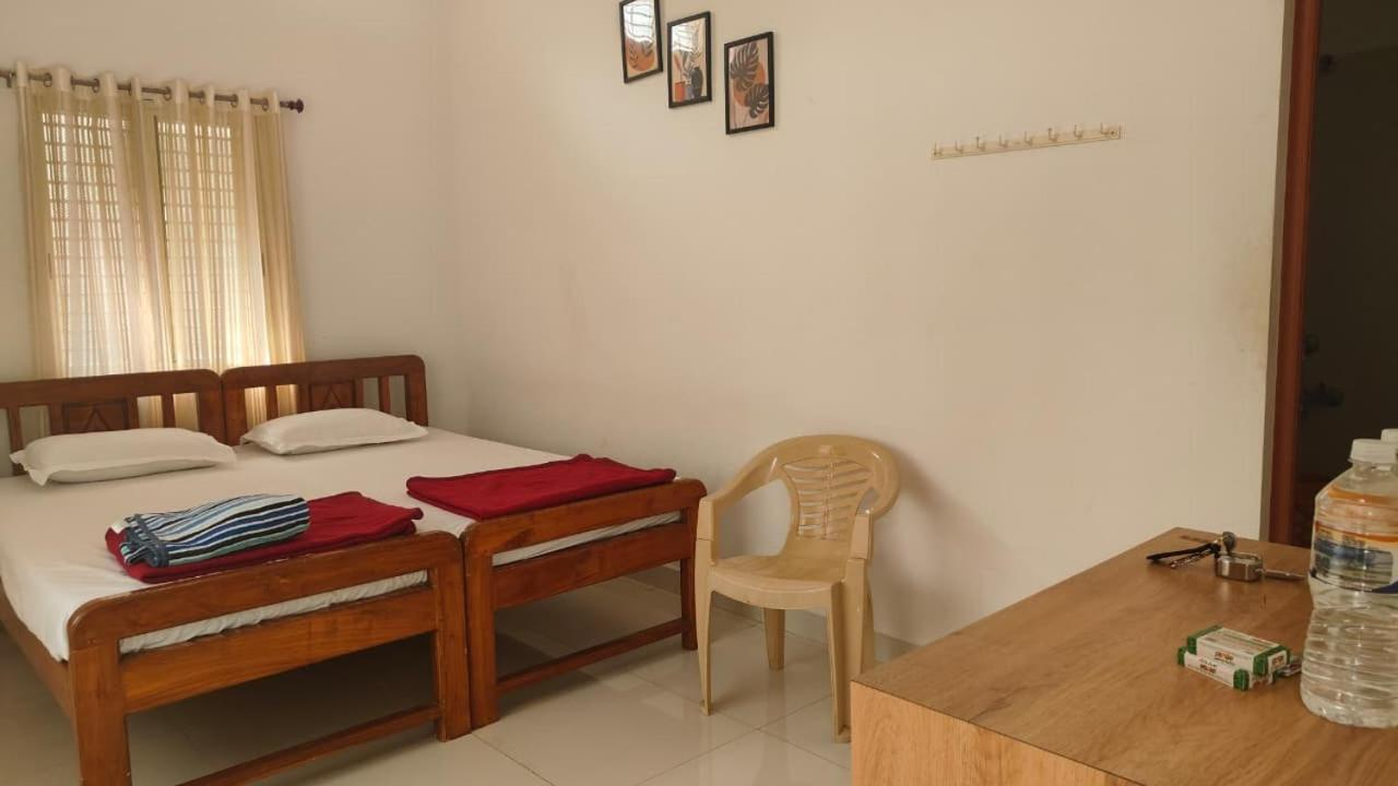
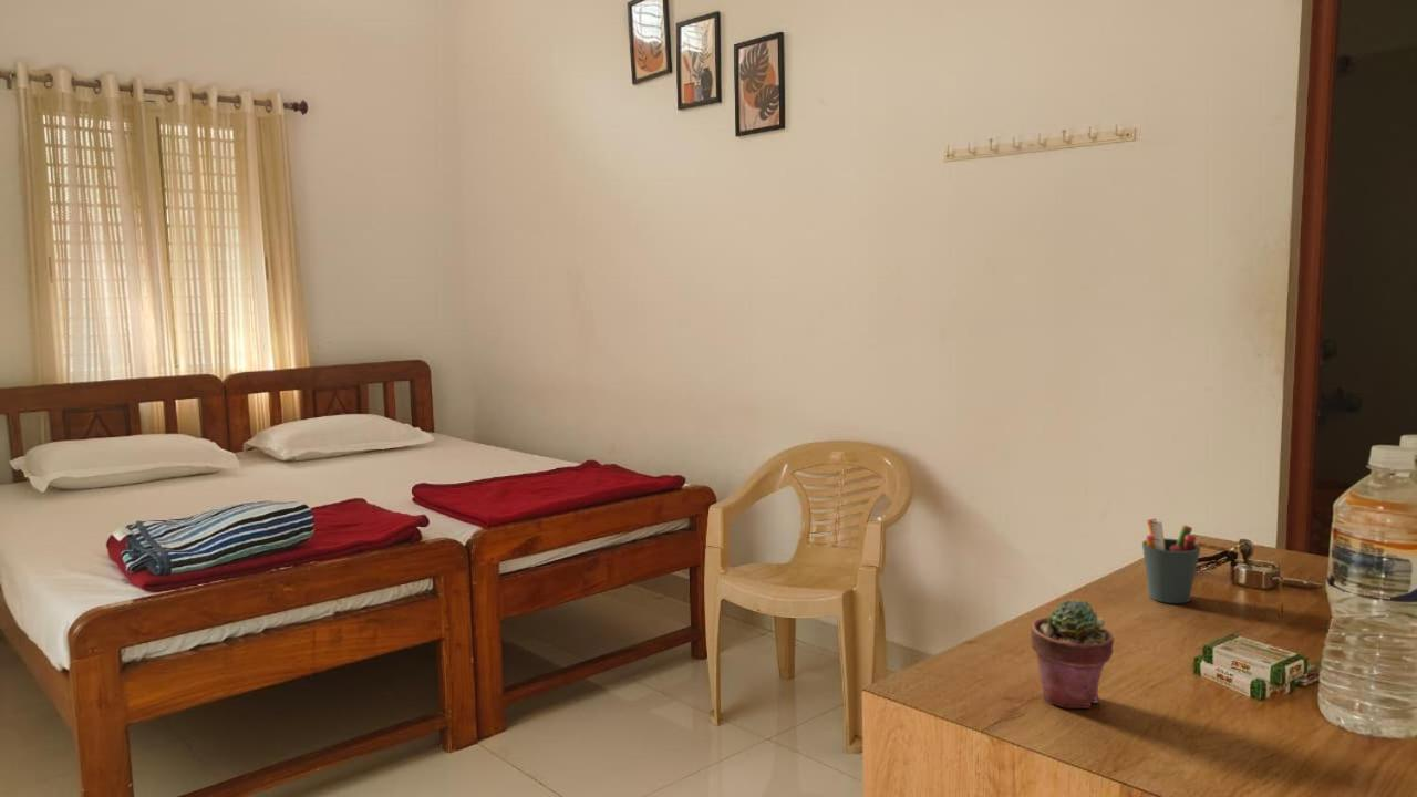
+ pen holder [1141,518,1201,604]
+ potted succulent [1030,599,1115,710]
